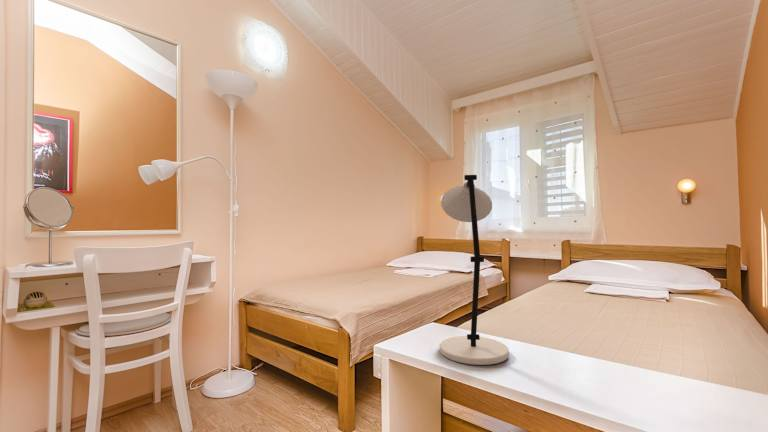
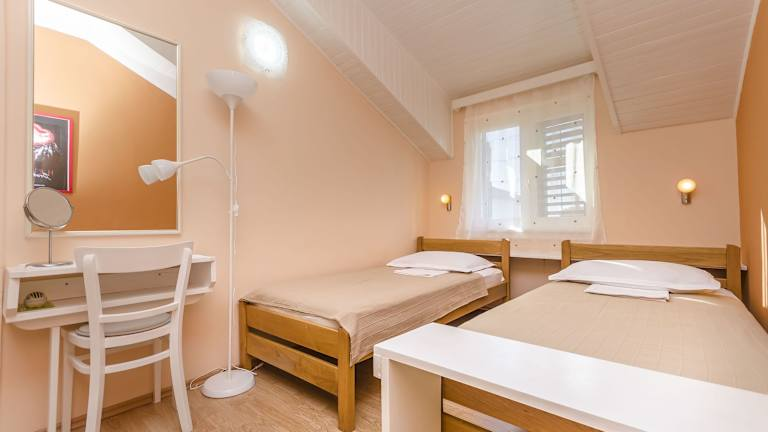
- desk lamp [439,174,510,366]
